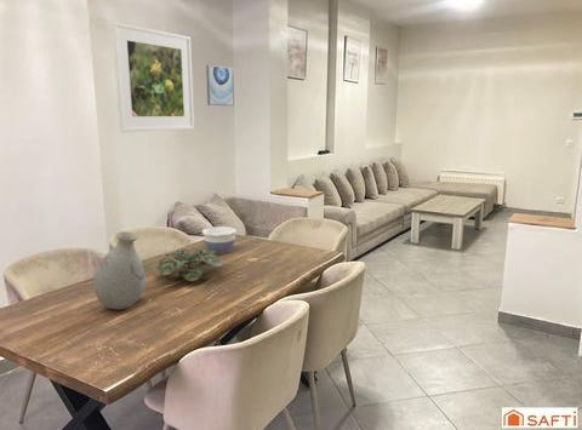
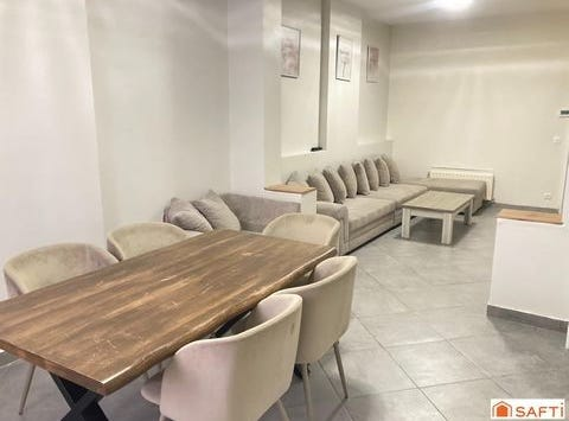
- bowl [201,225,238,254]
- vase [92,231,147,310]
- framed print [110,21,195,133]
- wall art [205,64,235,107]
- plant [155,248,223,282]
